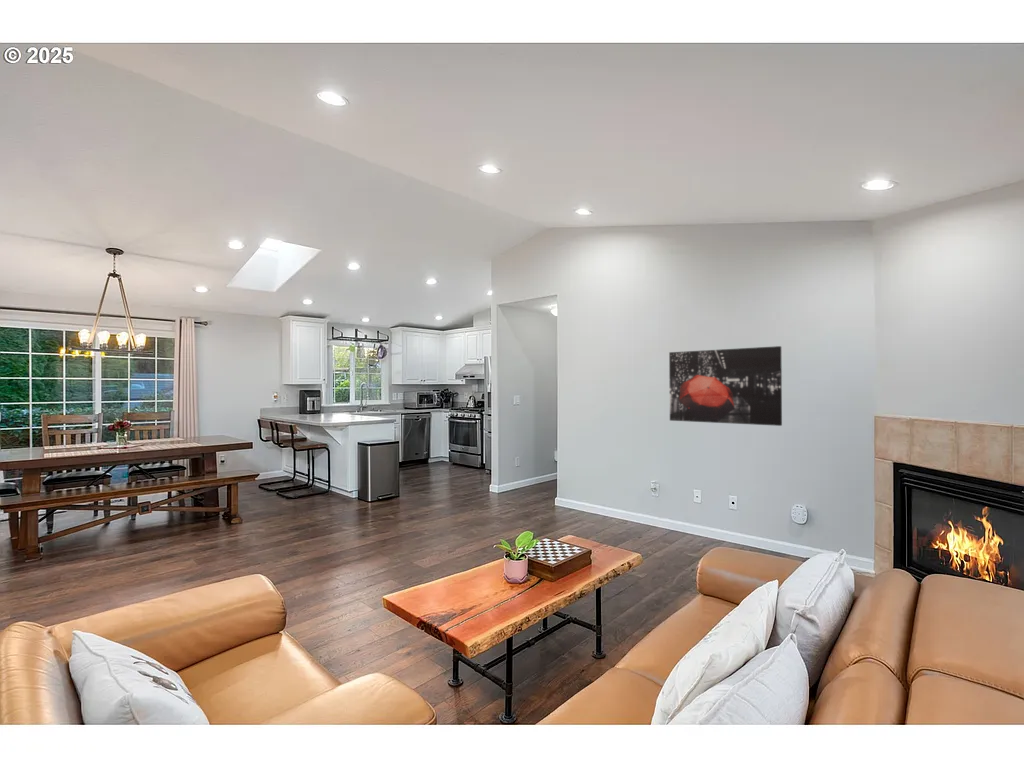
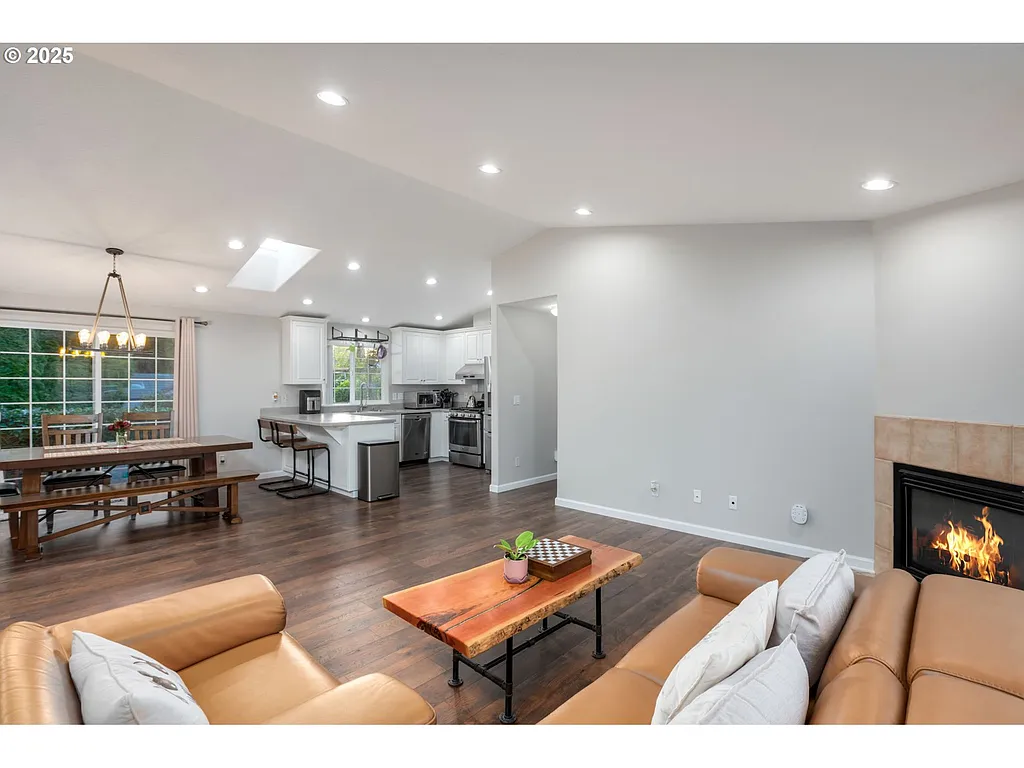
- wall art [668,345,783,427]
